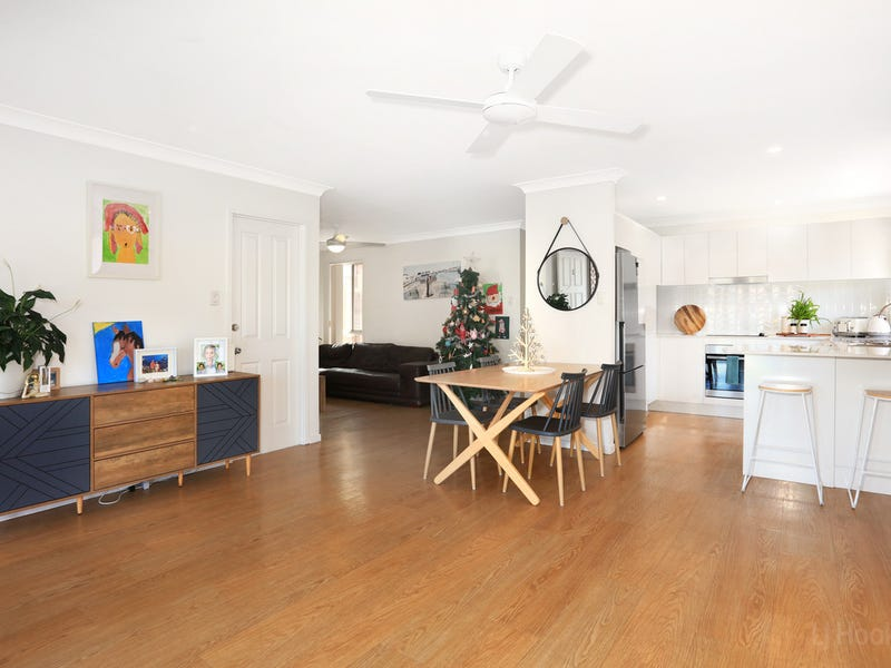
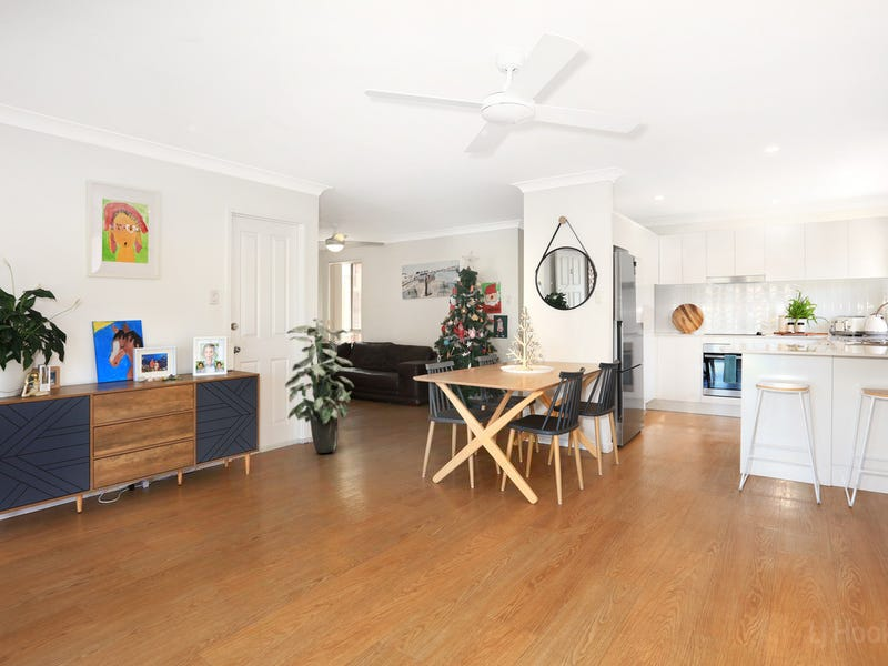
+ indoor plant [284,317,355,454]
